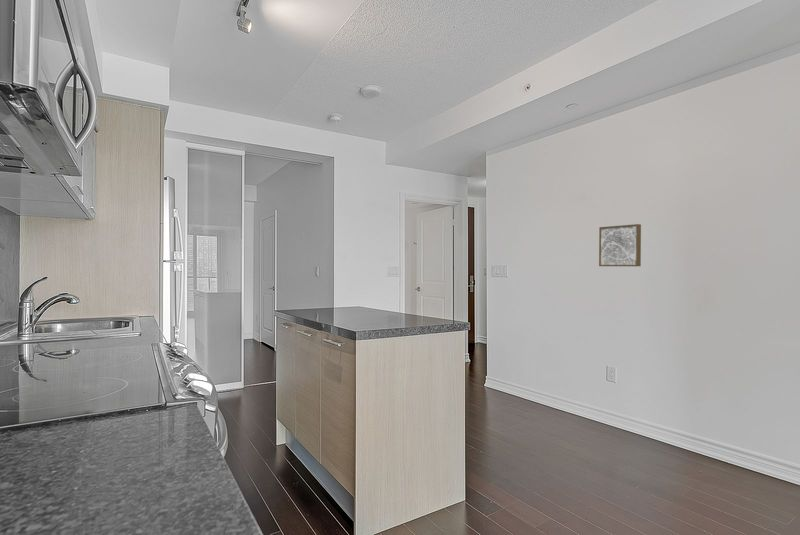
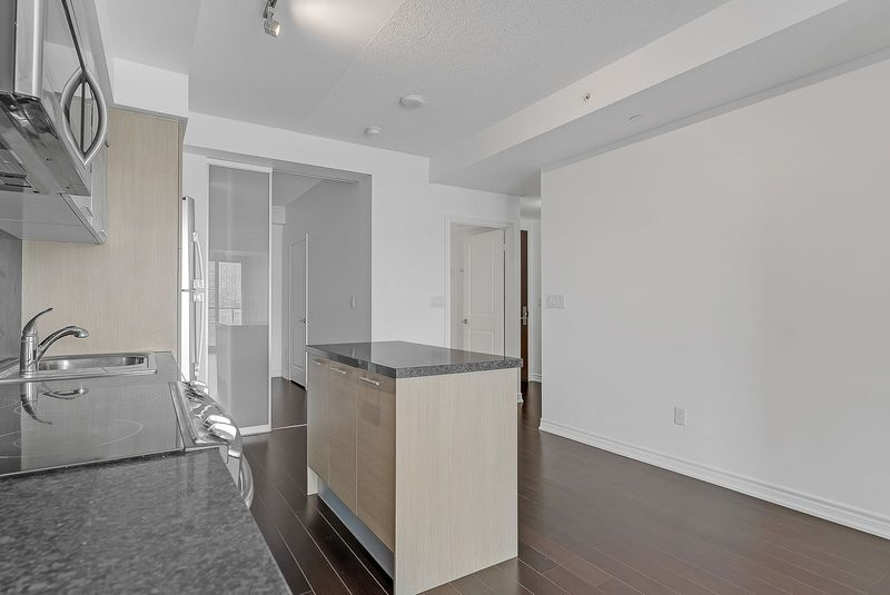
- wall art [598,223,642,267]
